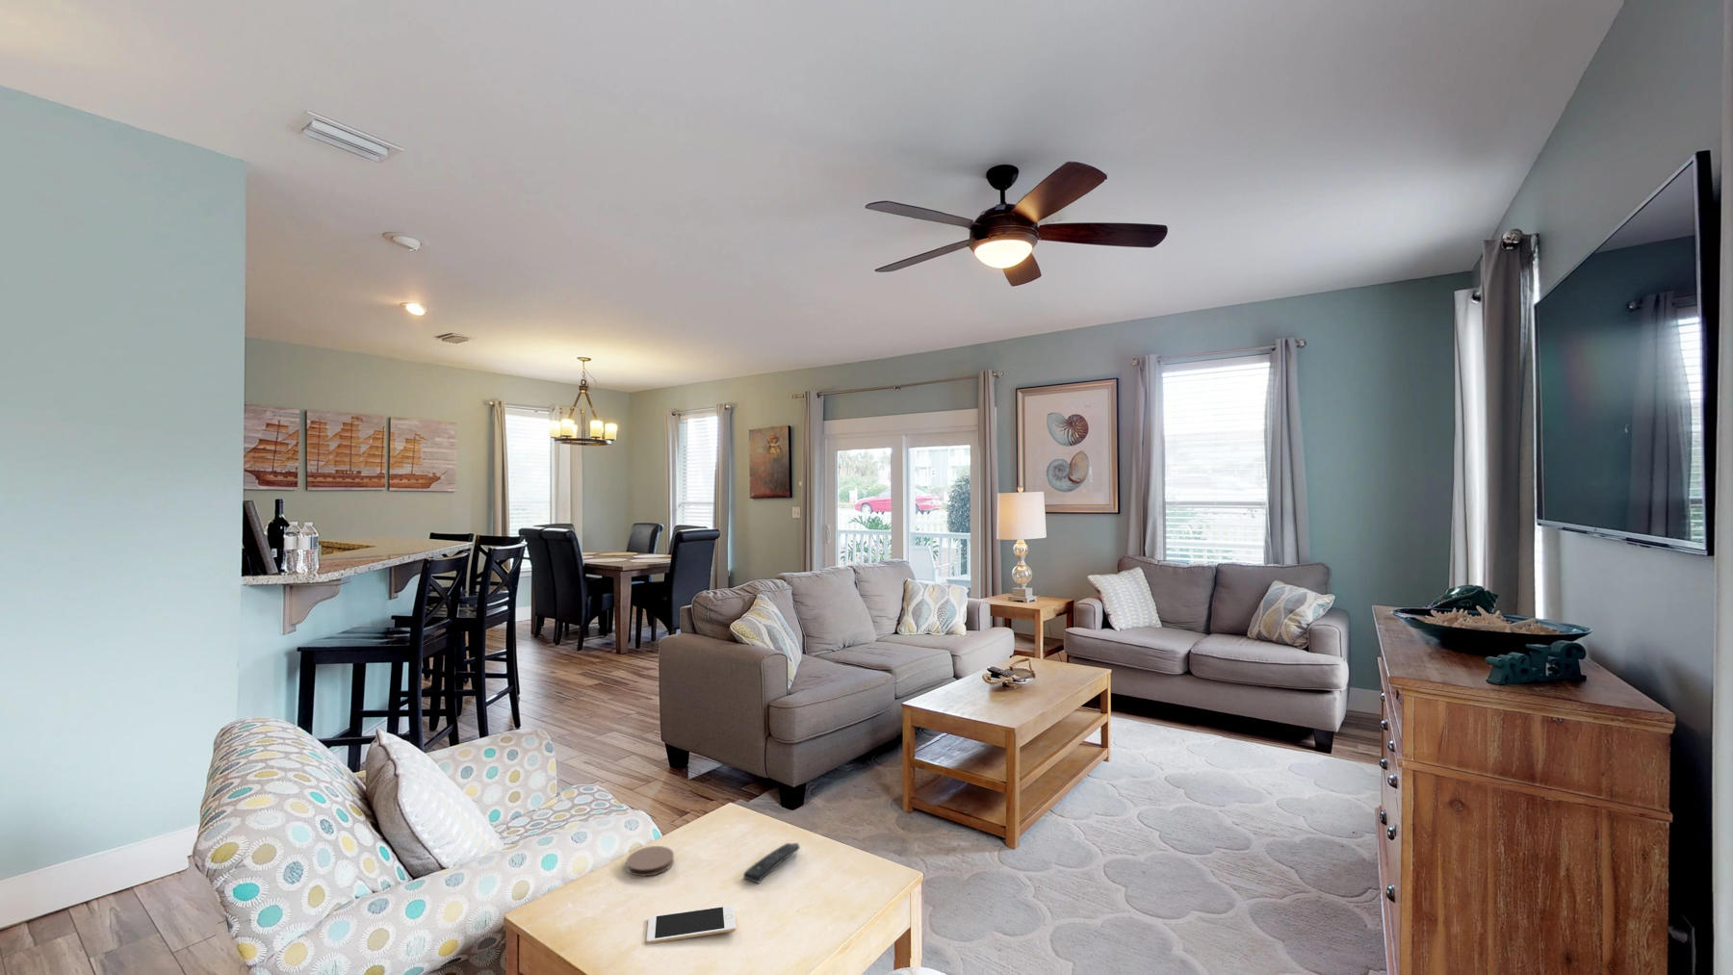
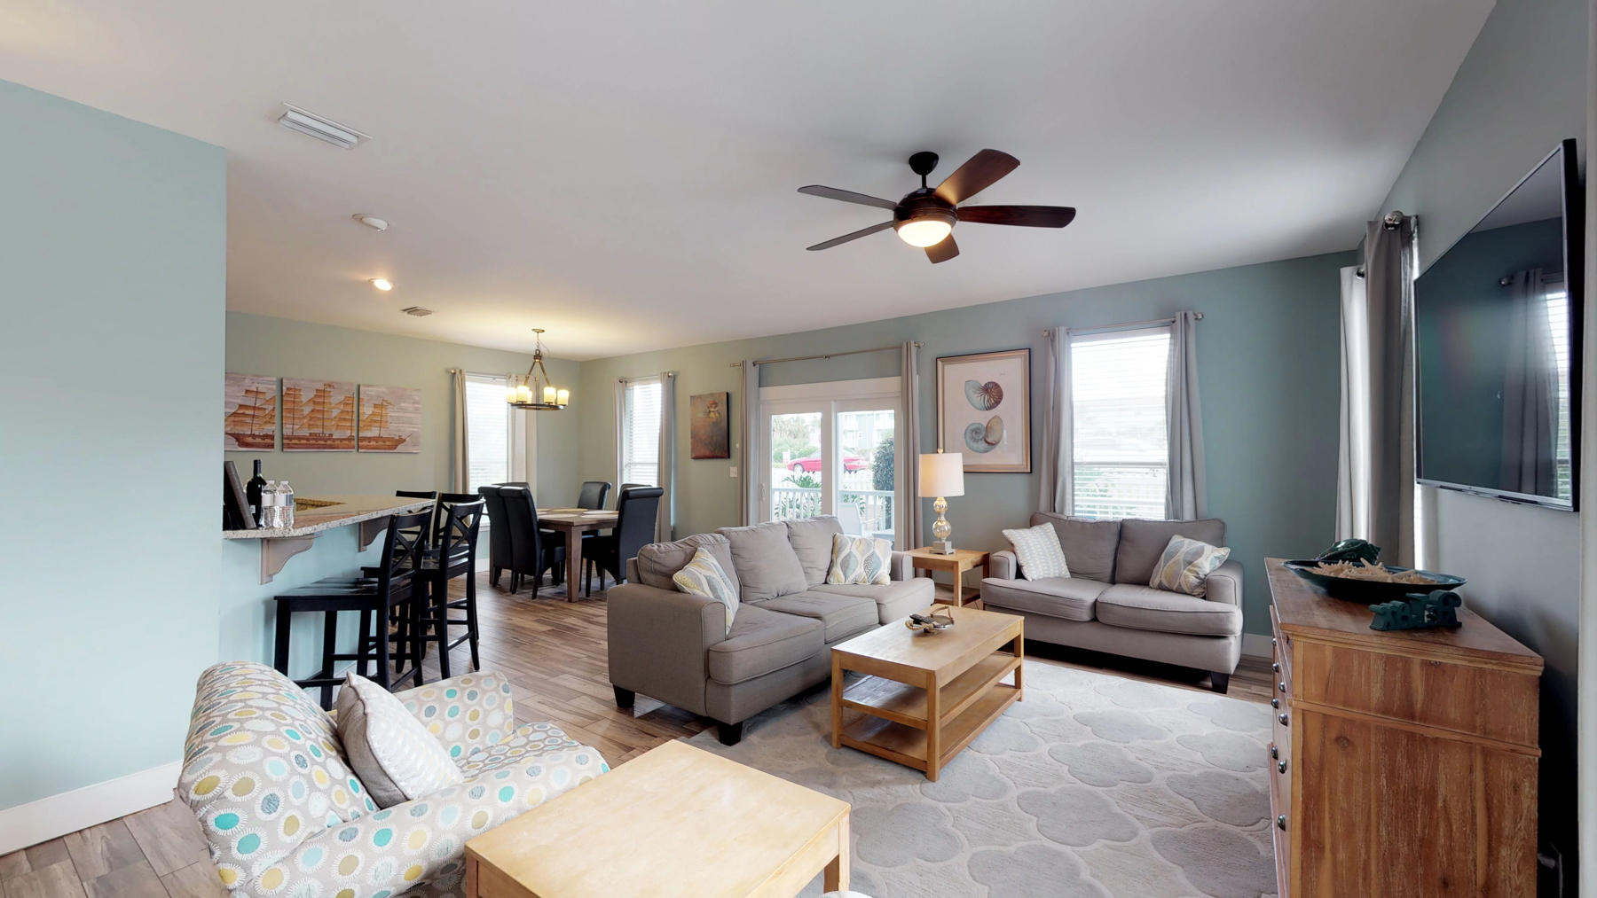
- coaster [626,845,675,877]
- remote control [743,842,801,883]
- cell phone [645,904,737,944]
